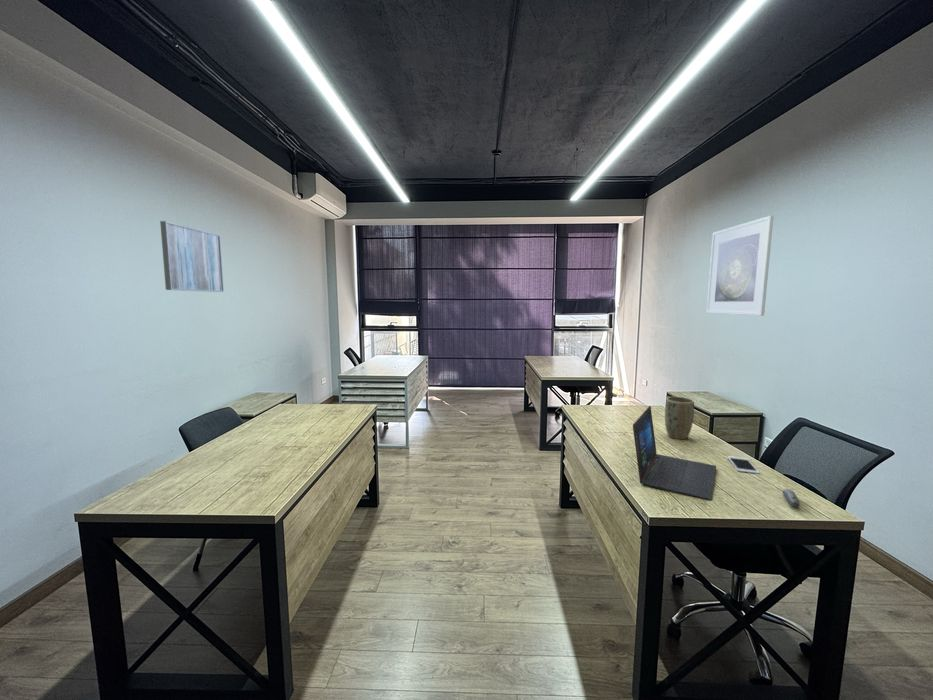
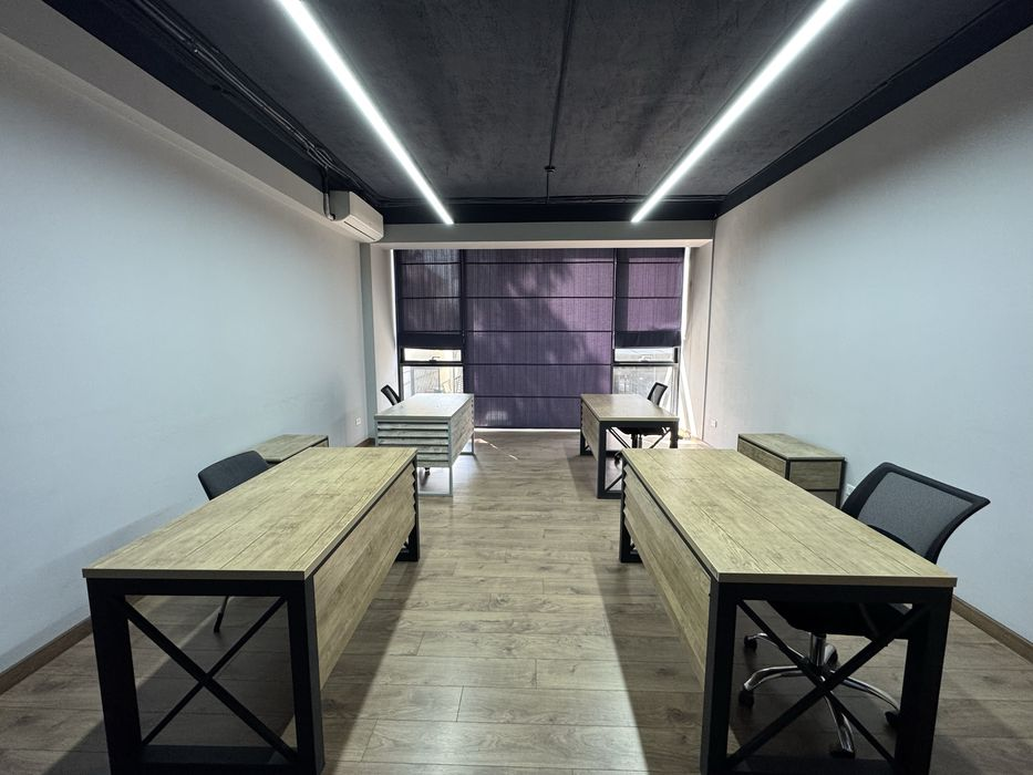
- computer mouse [781,488,801,508]
- cell phone [726,455,761,475]
- wall art [159,220,225,293]
- plant pot [664,396,695,440]
- laptop [632,405,717,501]
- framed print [706,215,774,317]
